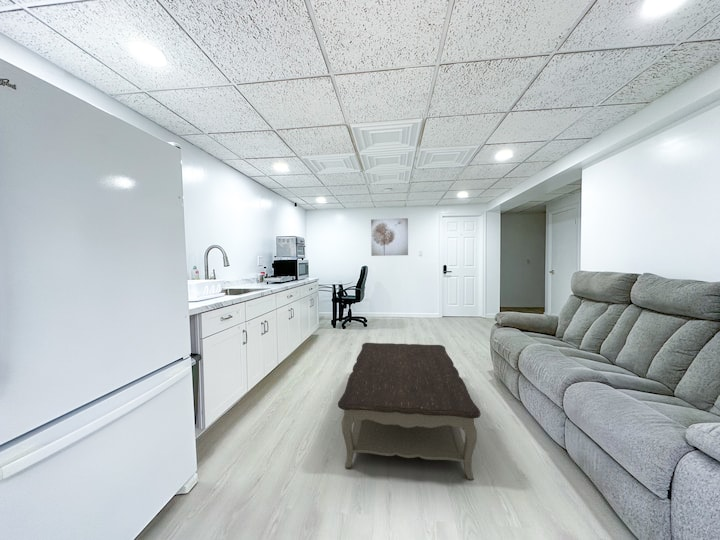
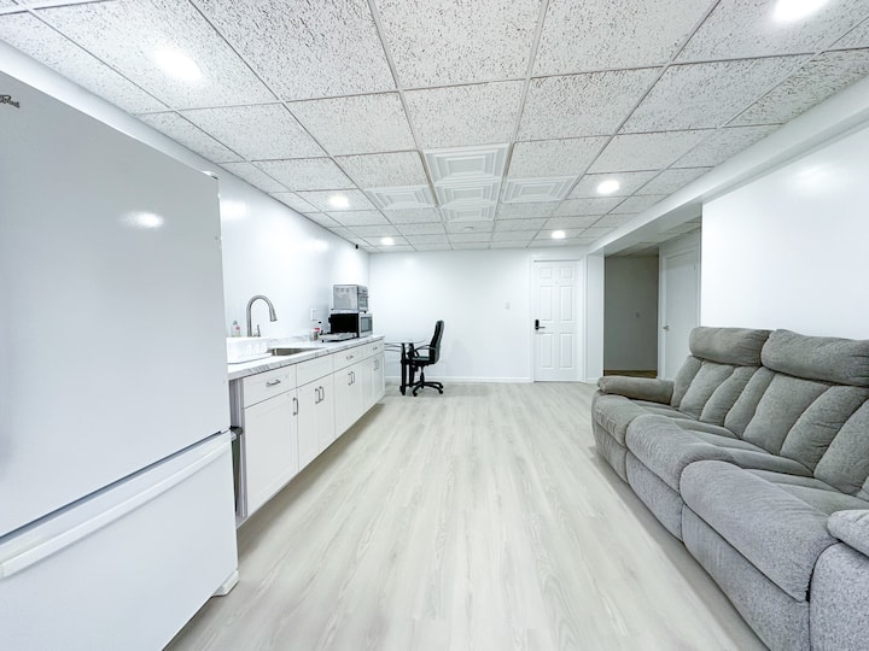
- wall art [370,217,409,257]
- coffee table [337,342,482,481]
